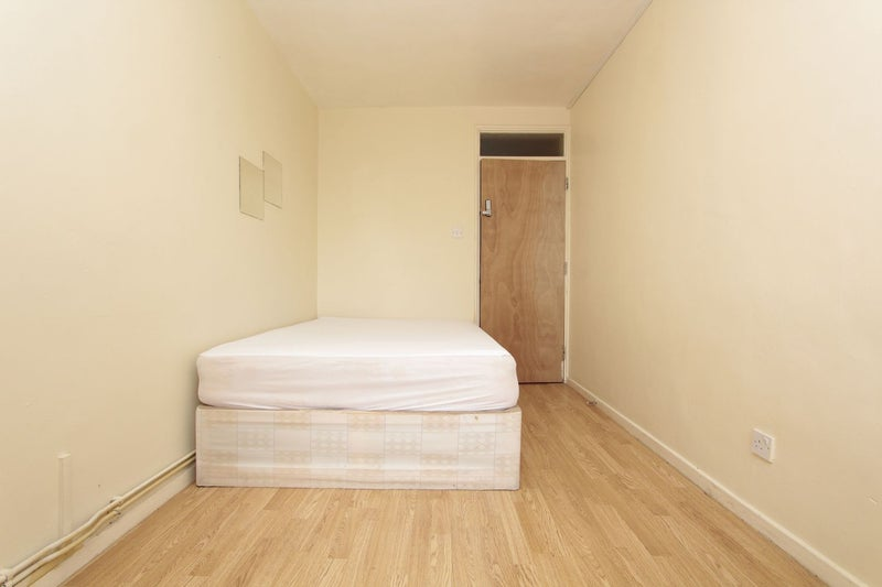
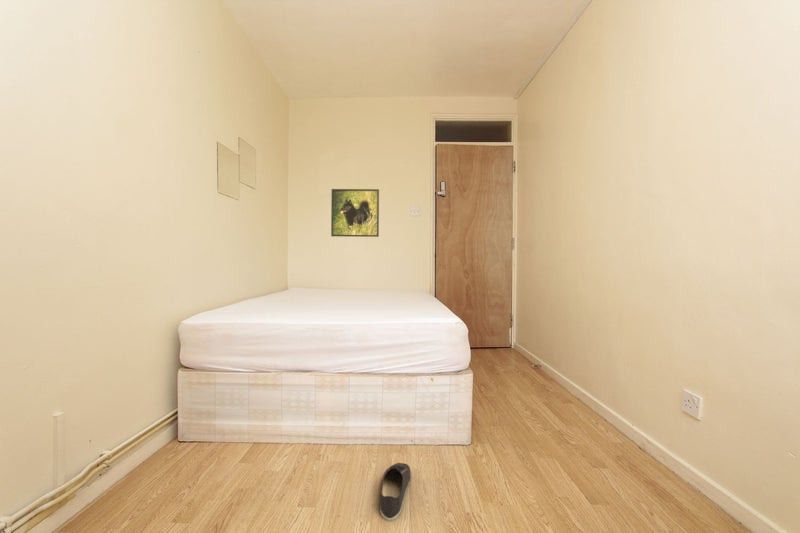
+ shoe [379,462,412,522]
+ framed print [330,188,380,238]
